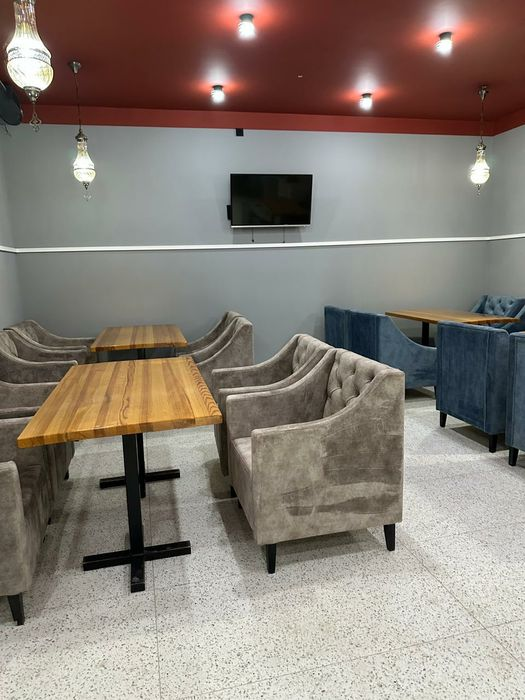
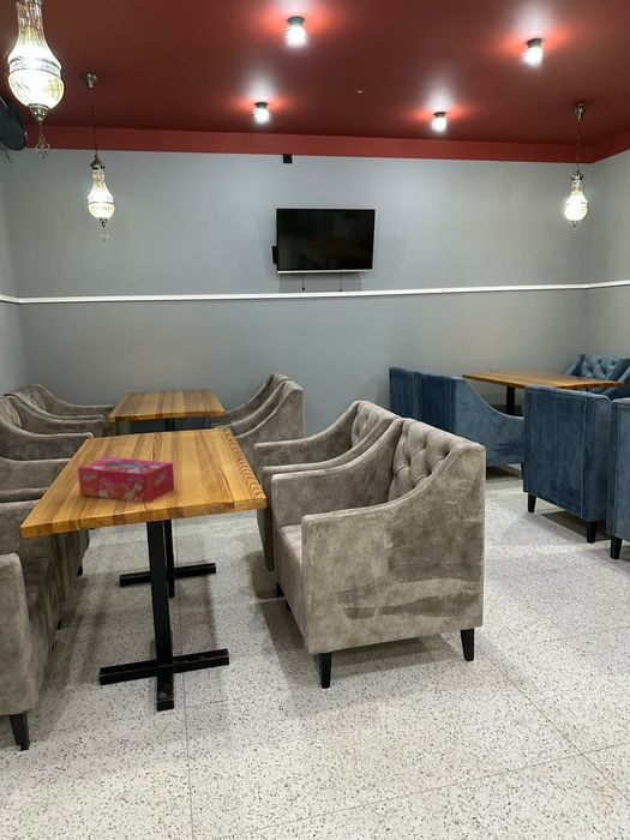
+ tissue box [77,456,175,503]
